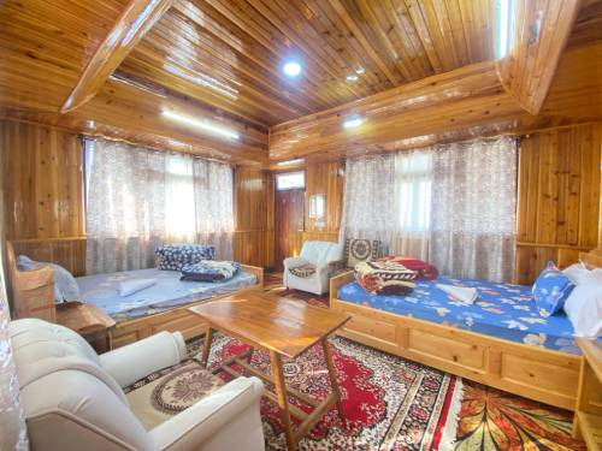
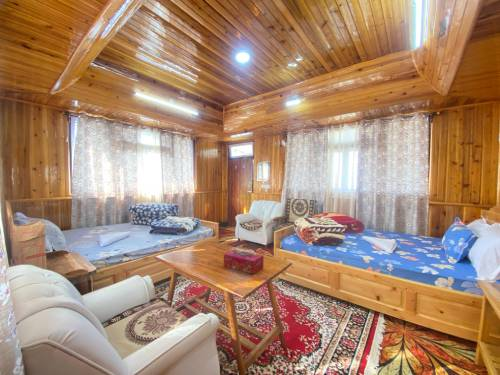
+ tissue box [223,248,264,275]
